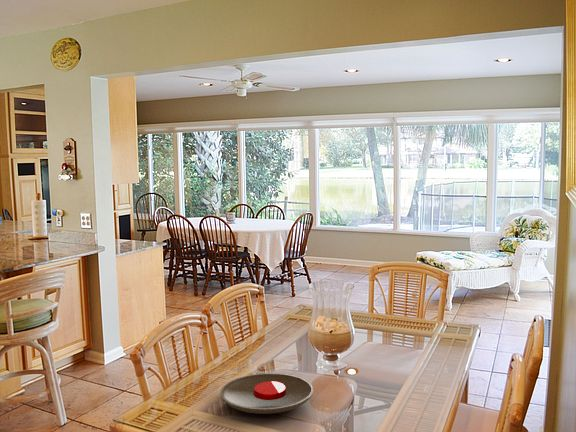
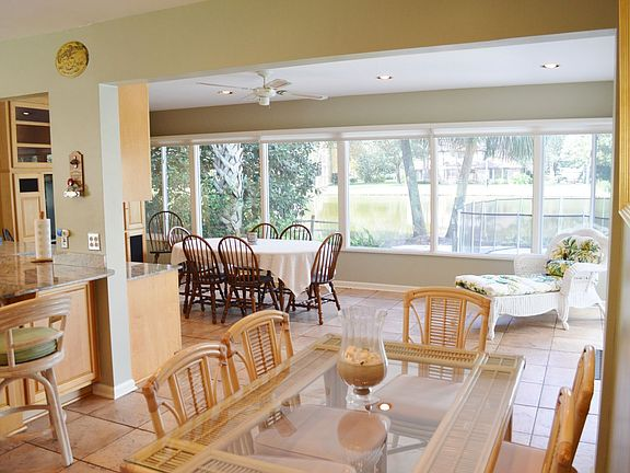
- plate [219,372,314,415]
